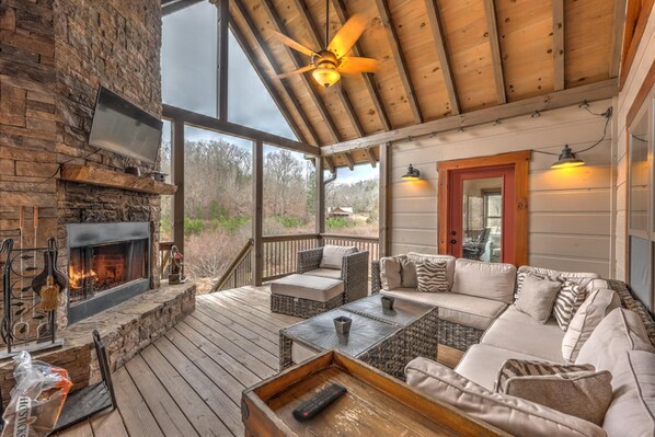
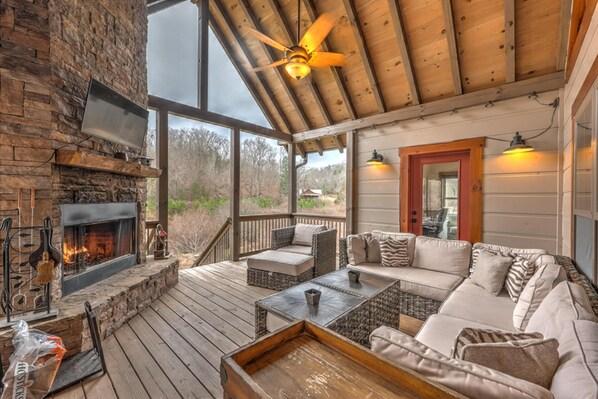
- remote control [290,381,348,424]
